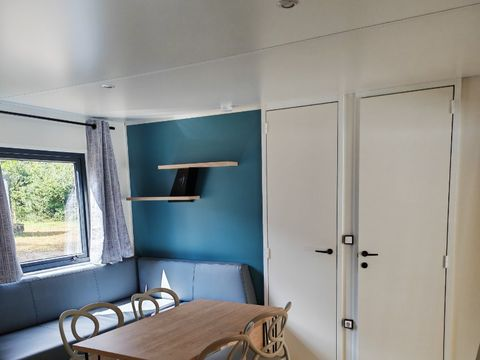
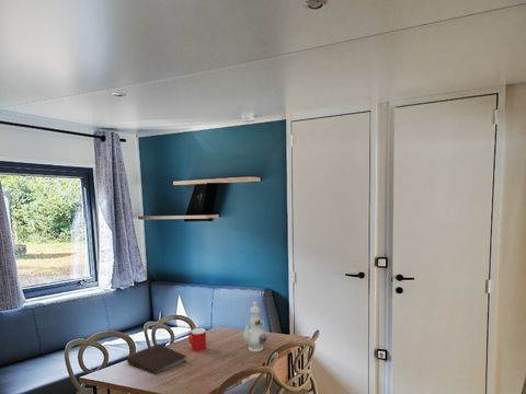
+ cup [187,327,207,352]
+ notebook [126,343,188,375]
+ chinaware [241,300,268,352]
